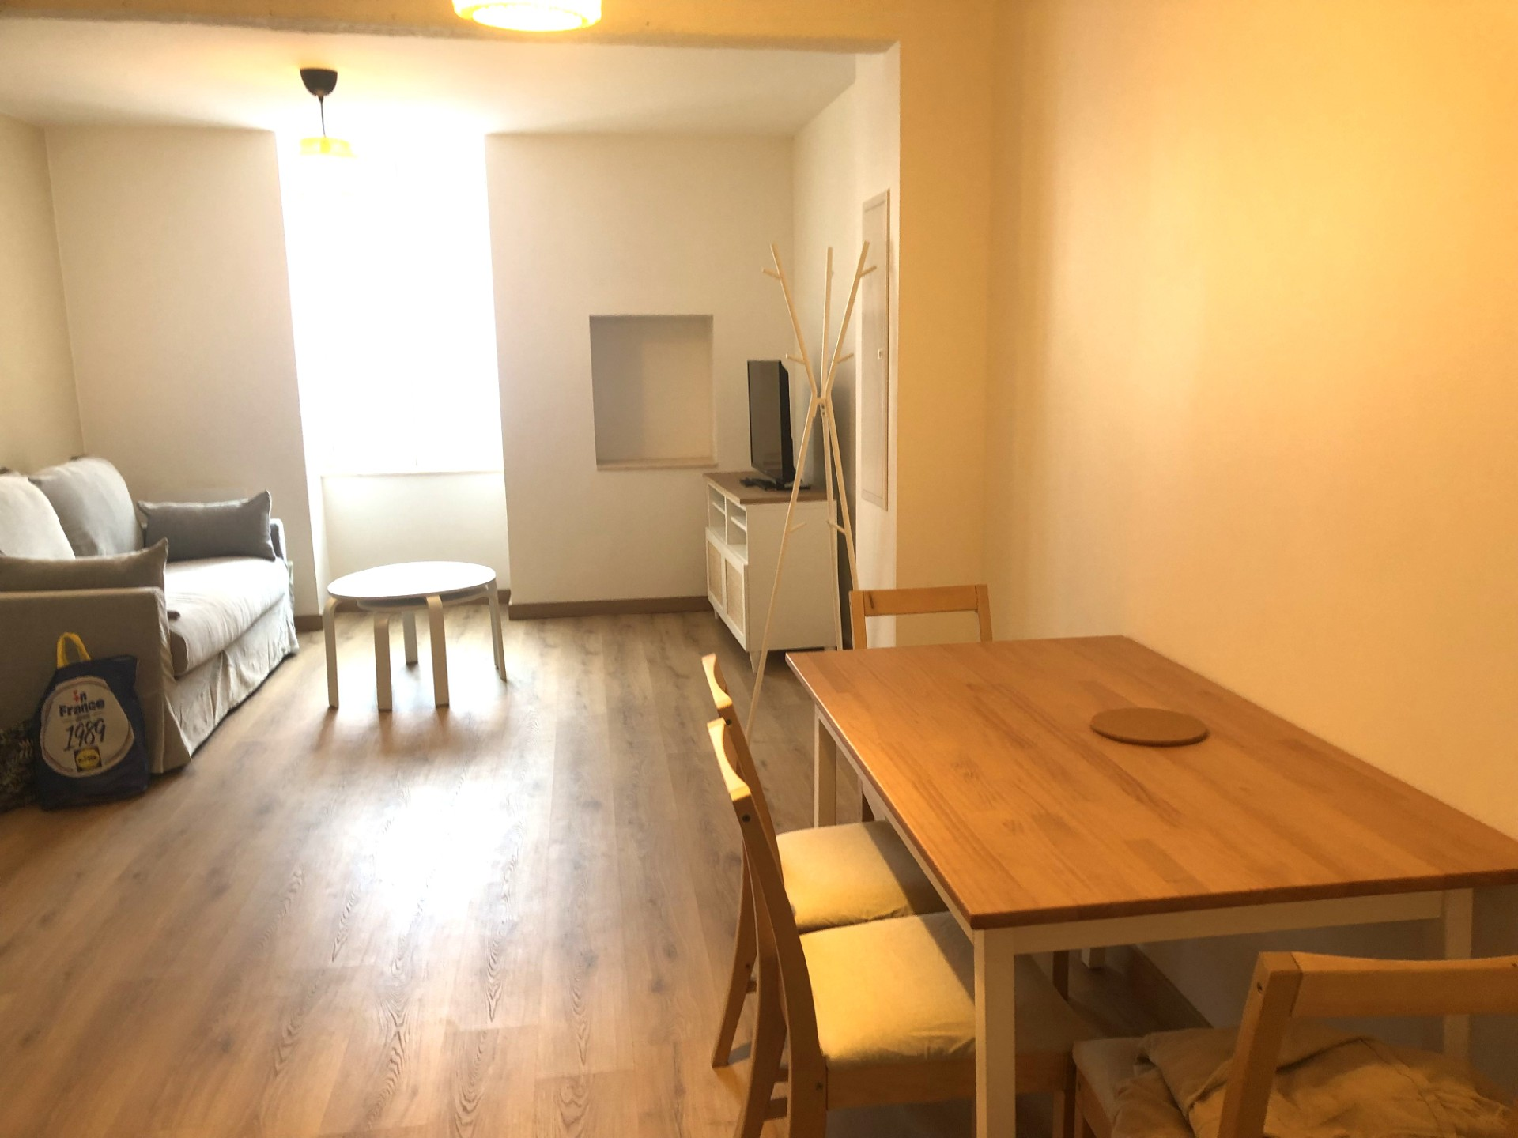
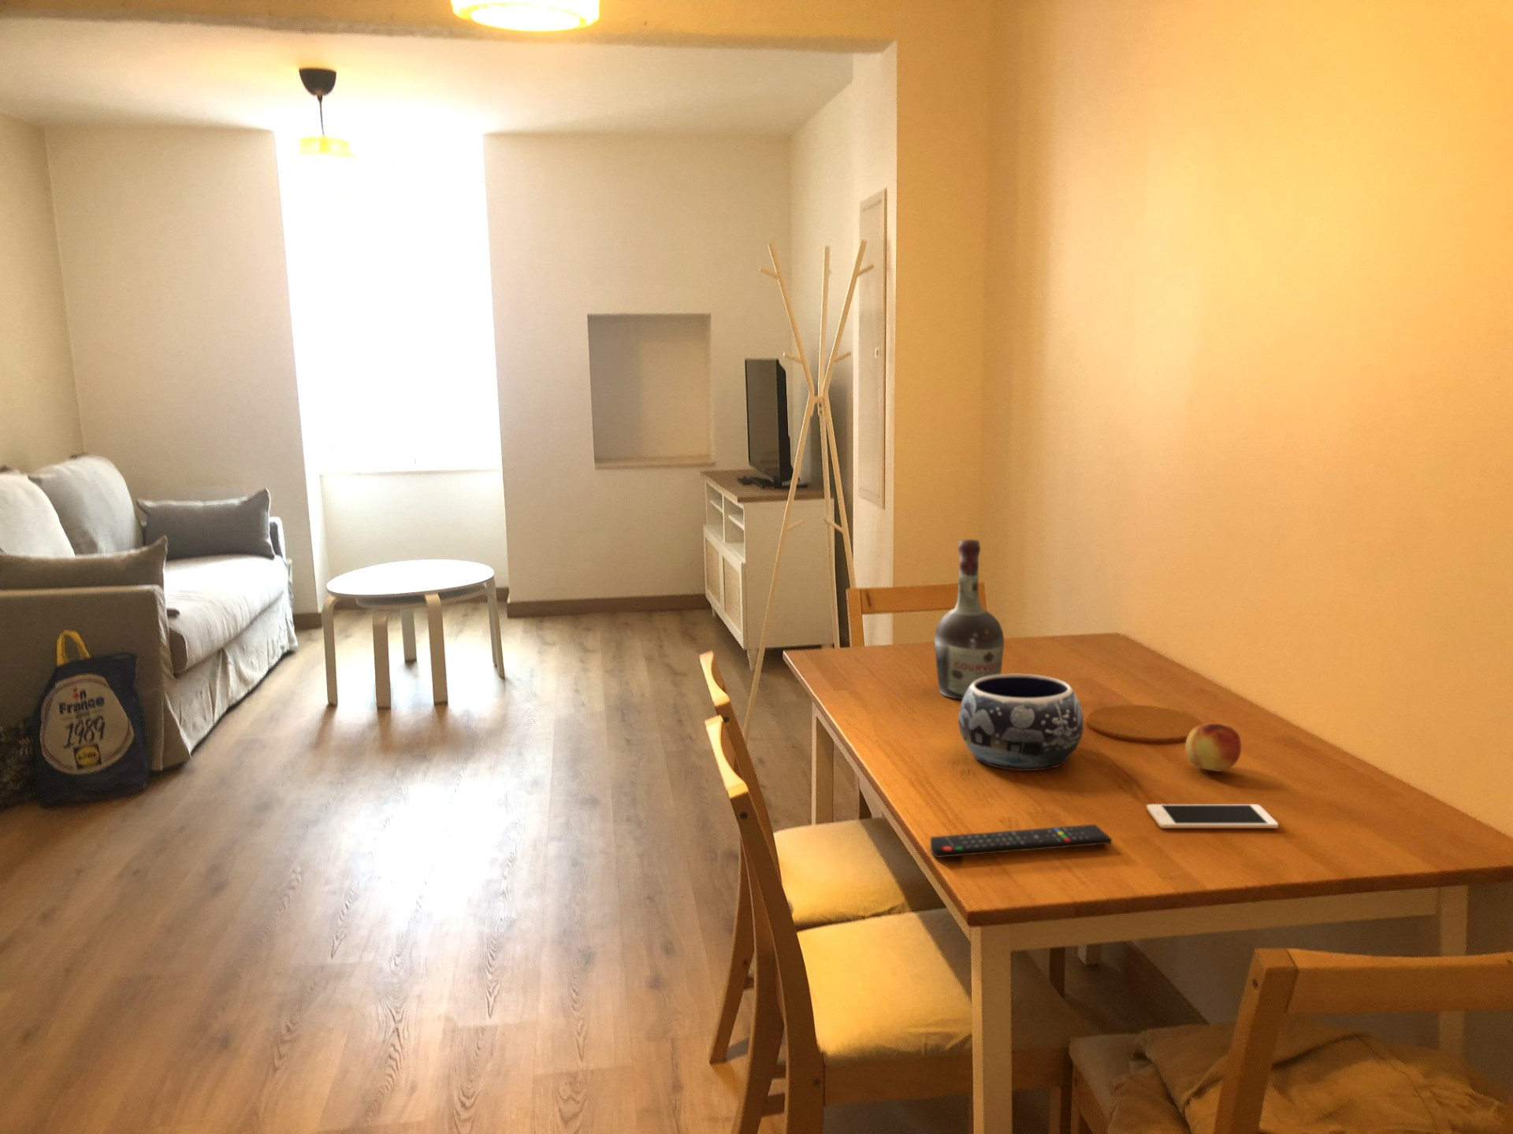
+ remote control [930,824,1113,859]
+ fruit [1184,723,1243,773]
+ decorative bowl [958,673,1084,772]
+ cell phone [1146,803,1279,829]
+ cognac bottle [934,538,1005,700]
